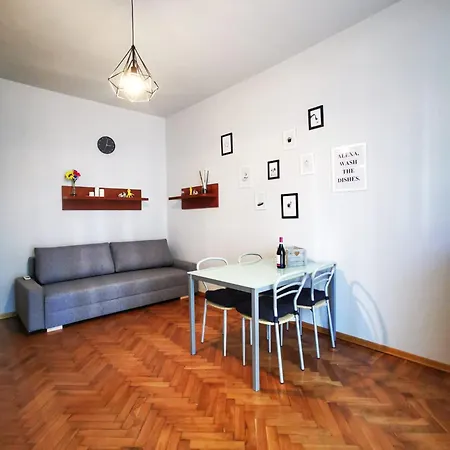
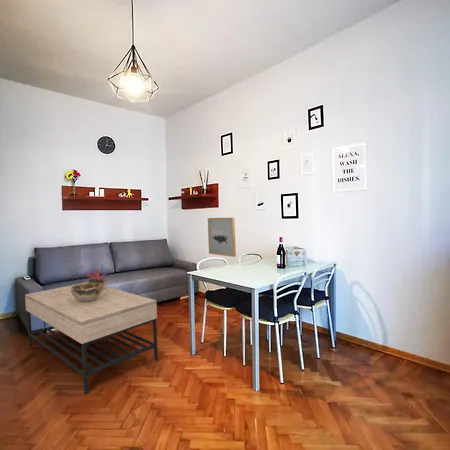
+ decorative bowl [71,282,103,301]
+ potted plant [85,267,109,290]
+ wall art [207,217,237,258]
+ coffee table [24,282,159,395]
